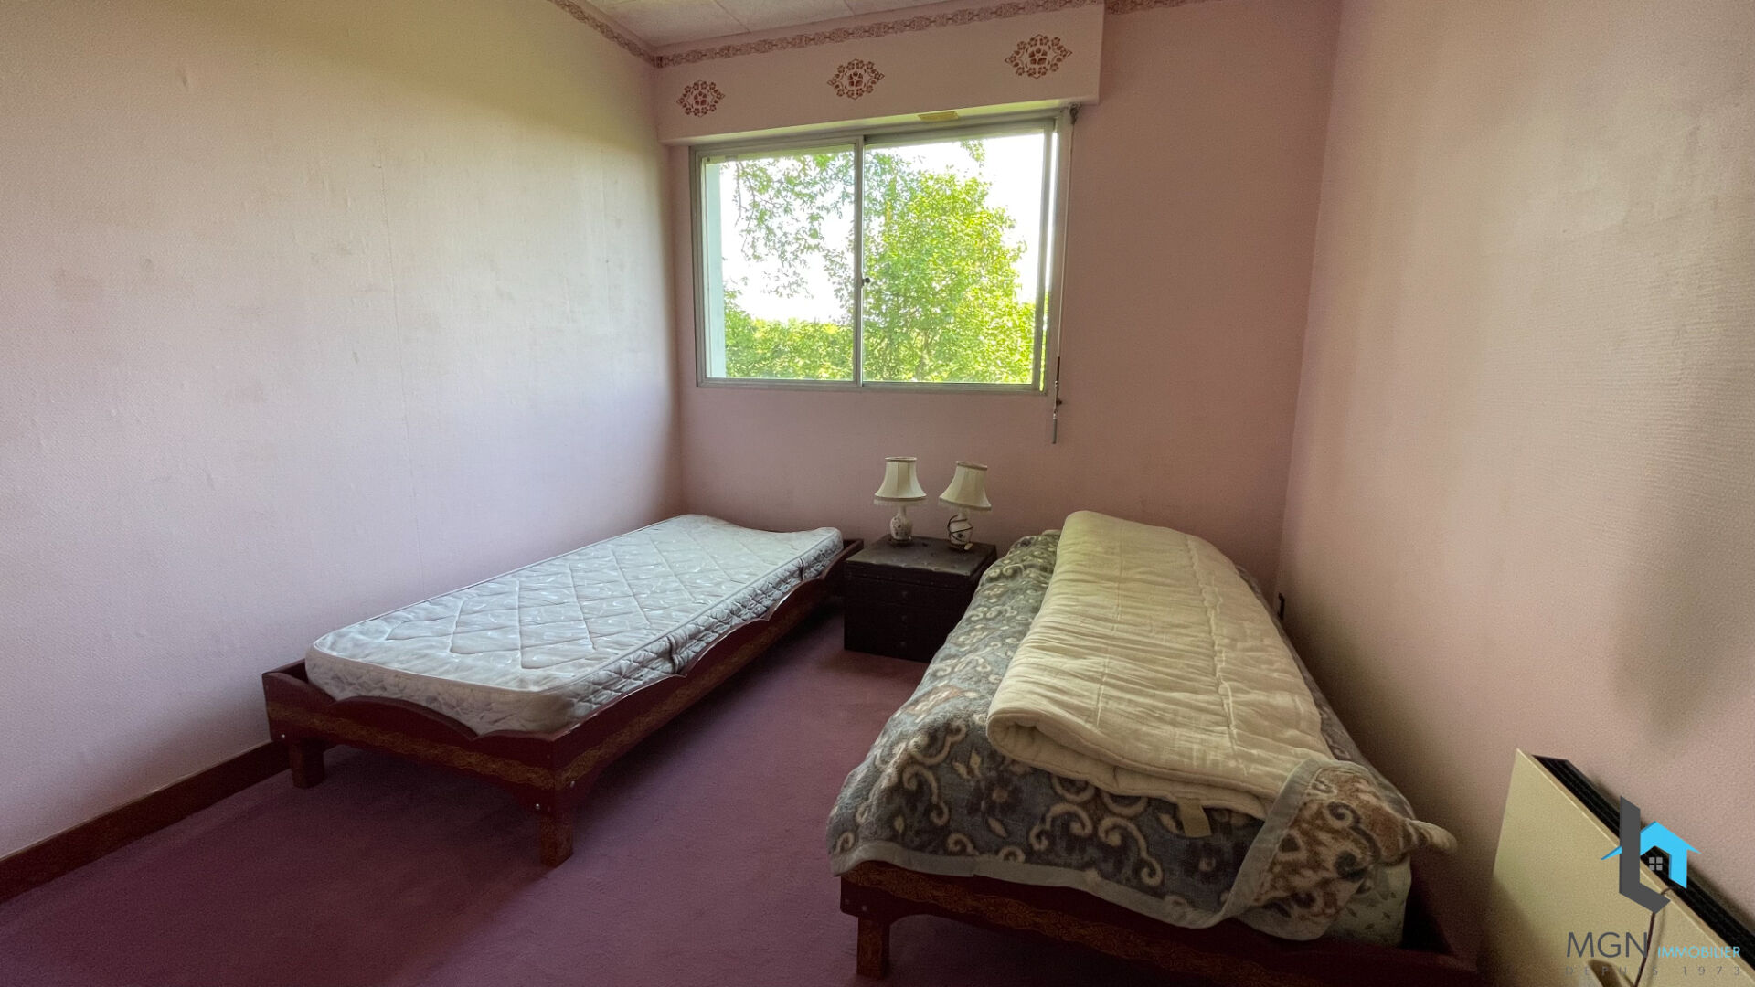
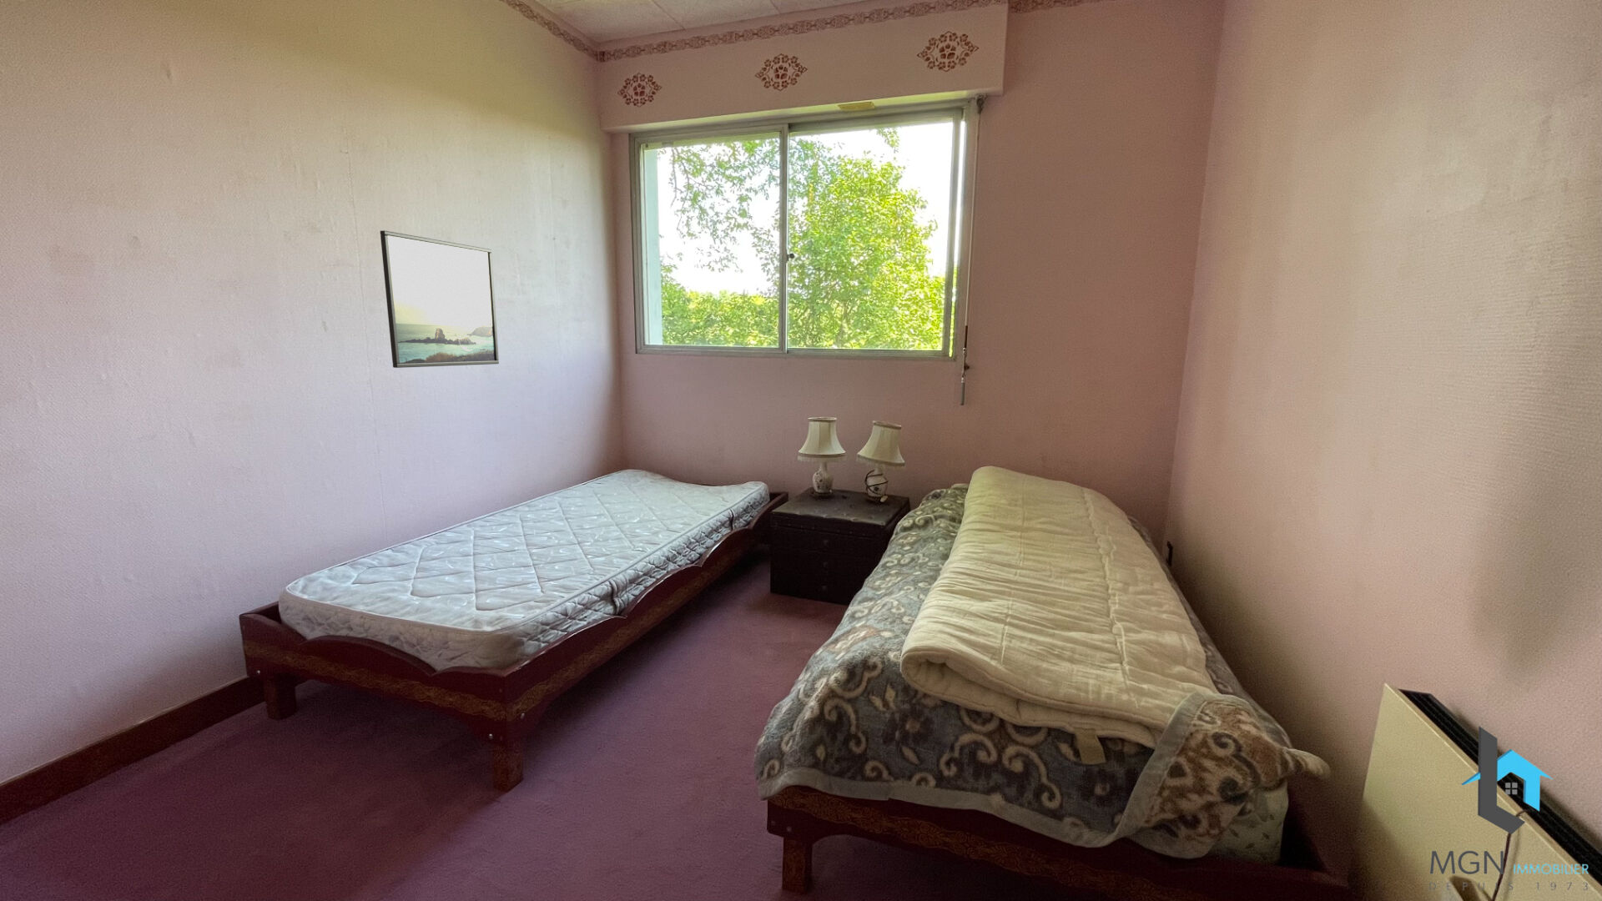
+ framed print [380,230,500,369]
